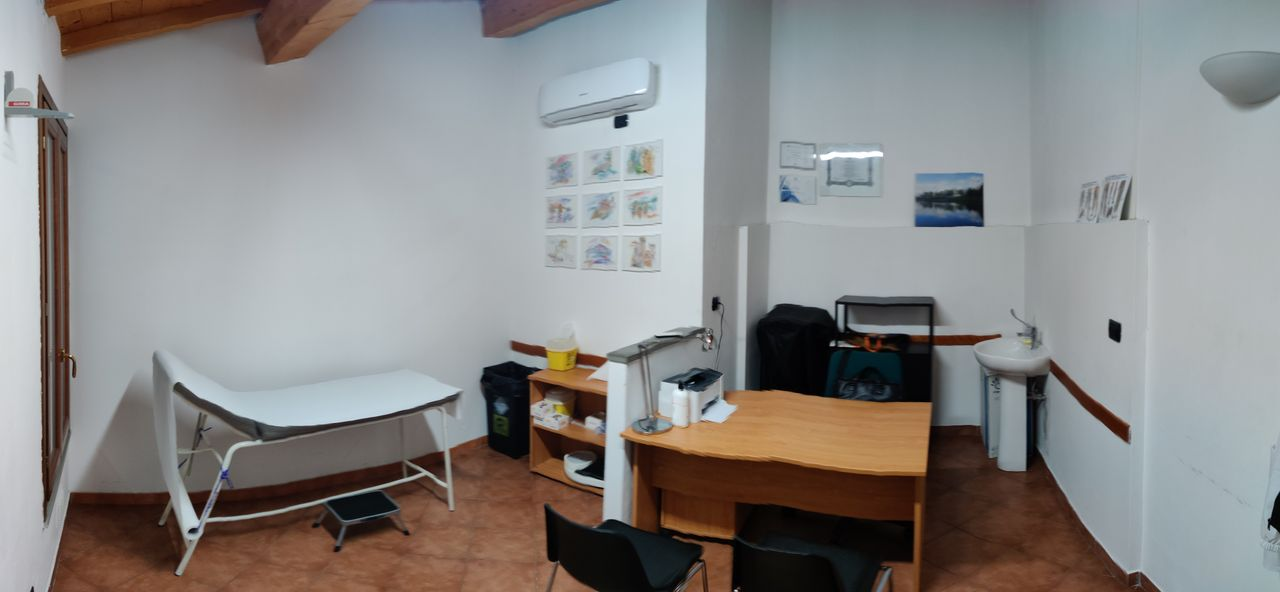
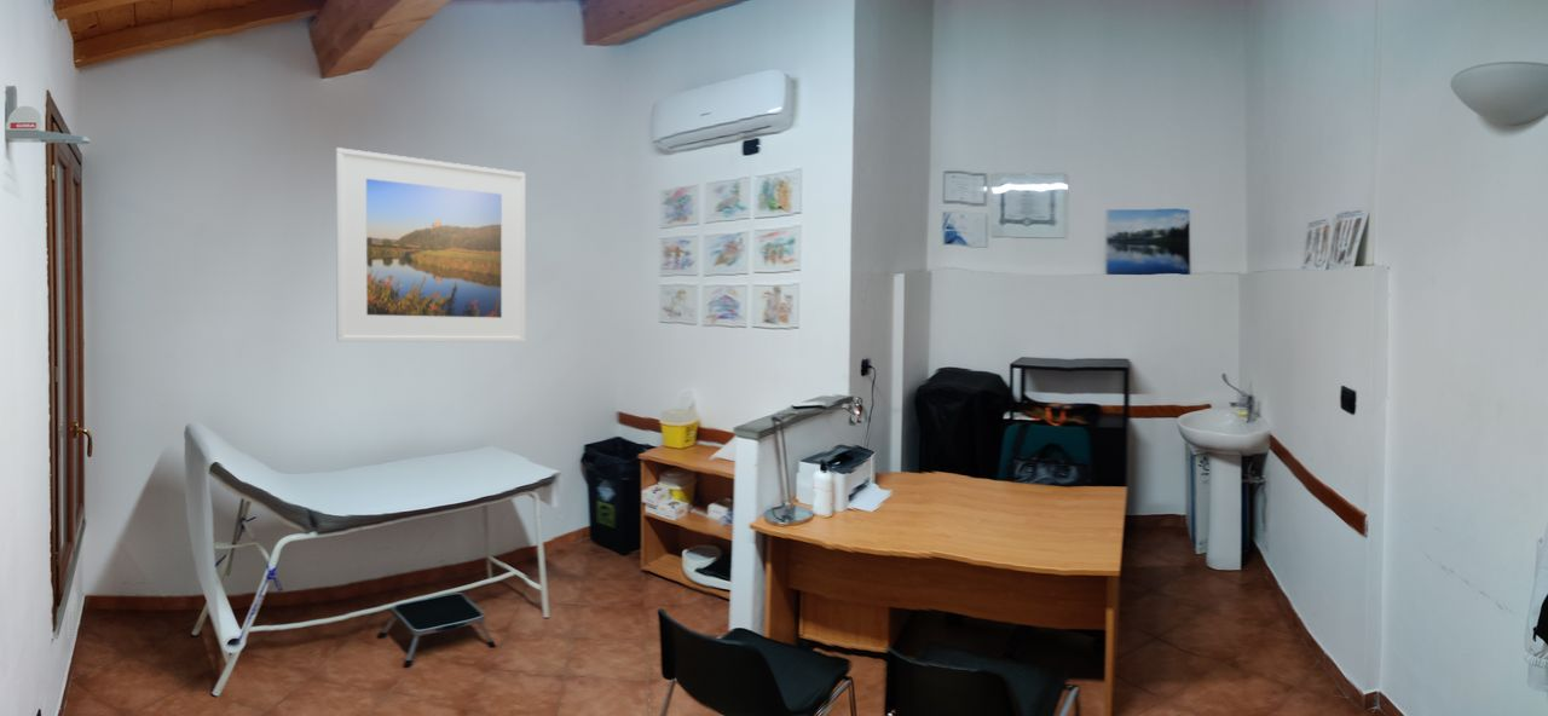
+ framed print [335,146,526,343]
